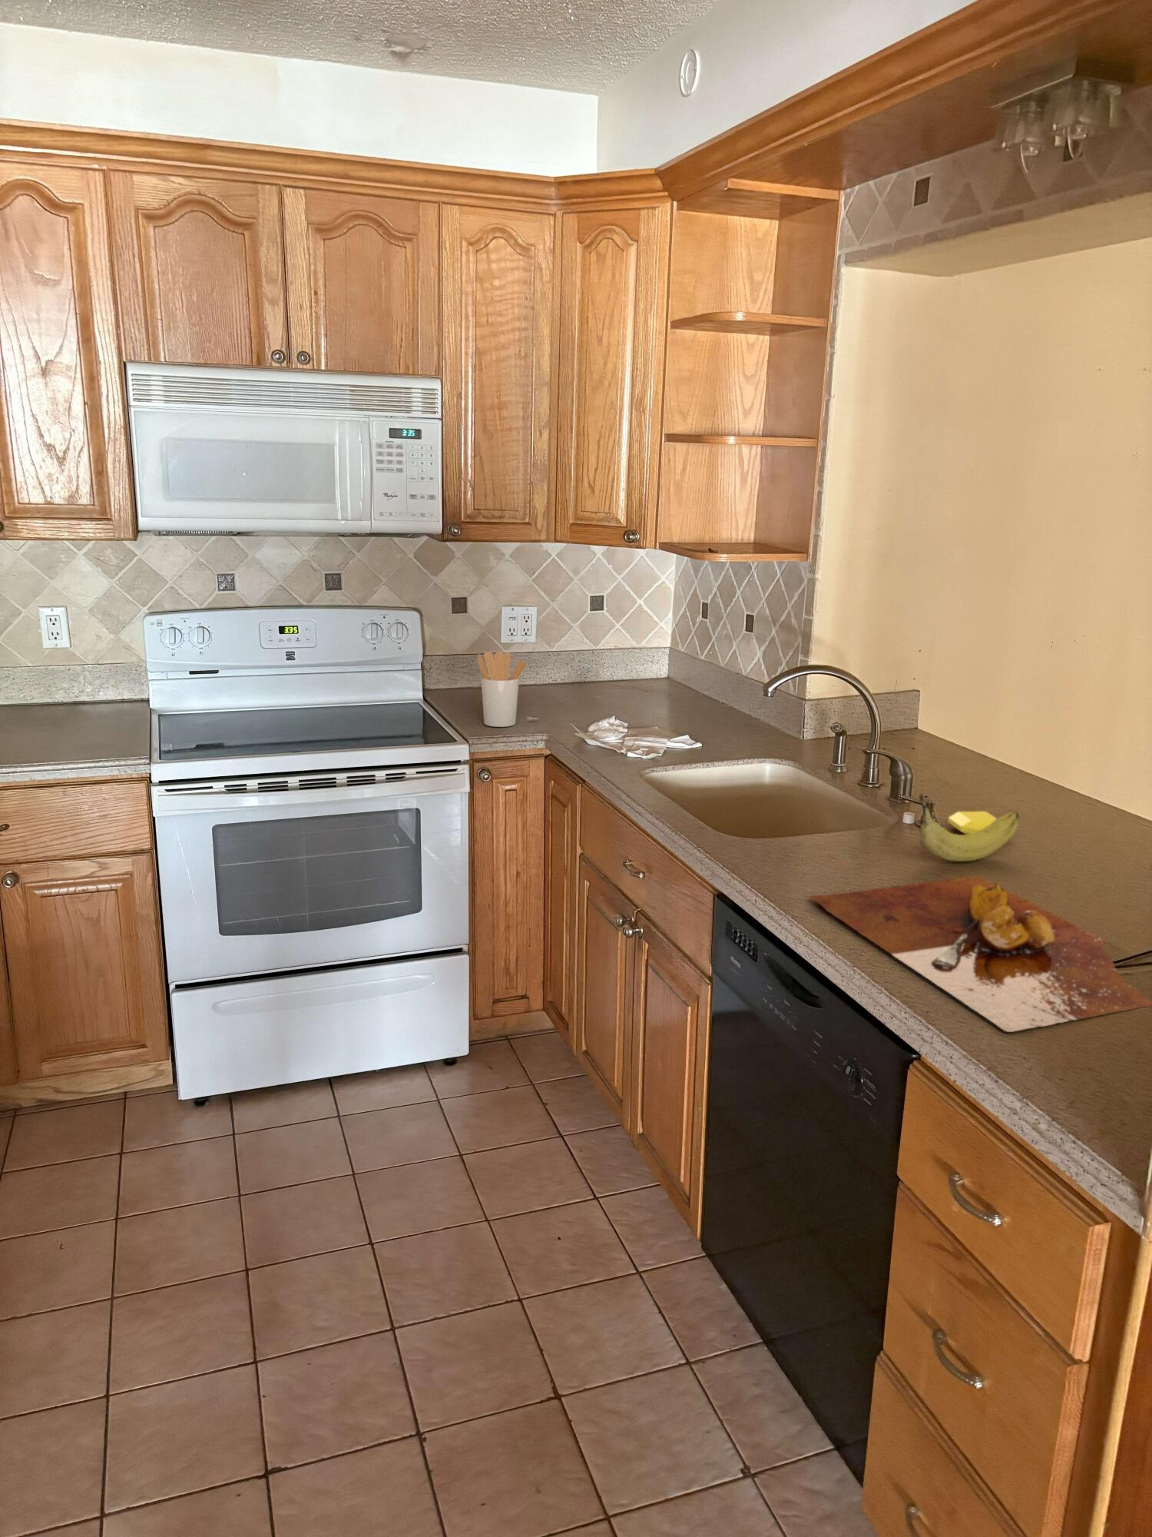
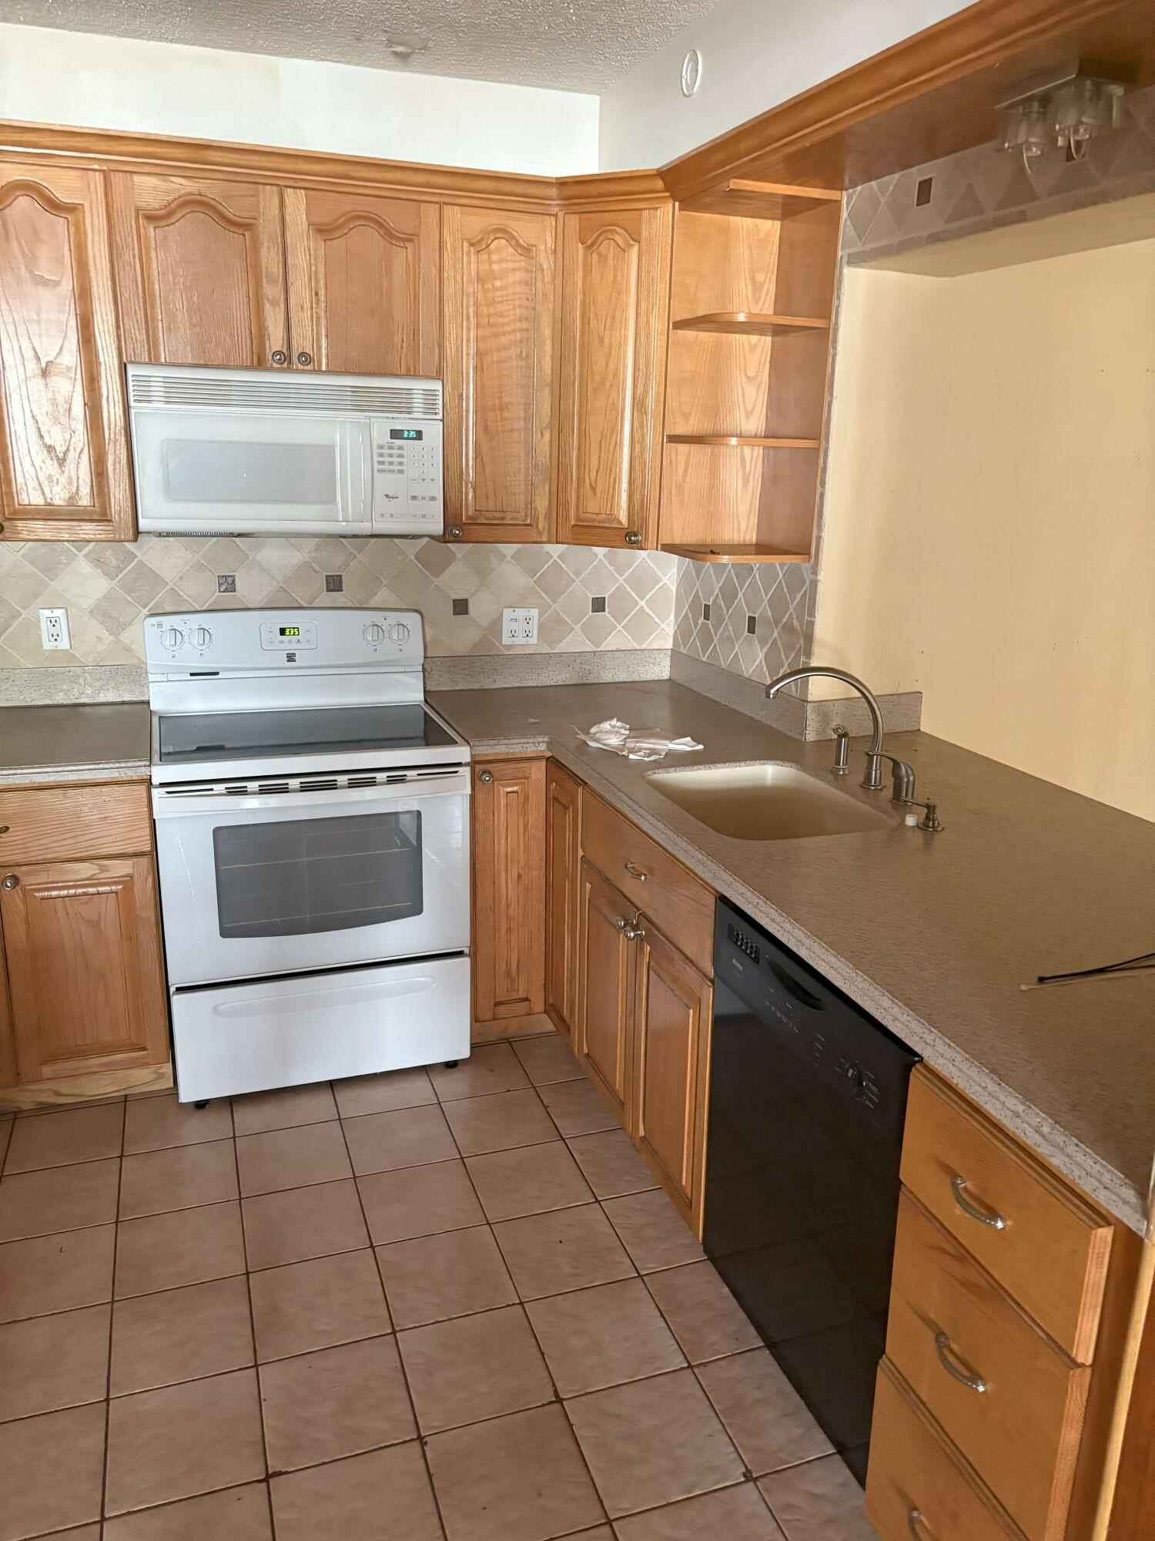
- utensil holder [477,651,526,727]
- soap bar [947,811,997,835]
- fruit [918,791,1020,862]
- cutting board [810,876,1152,1032]
